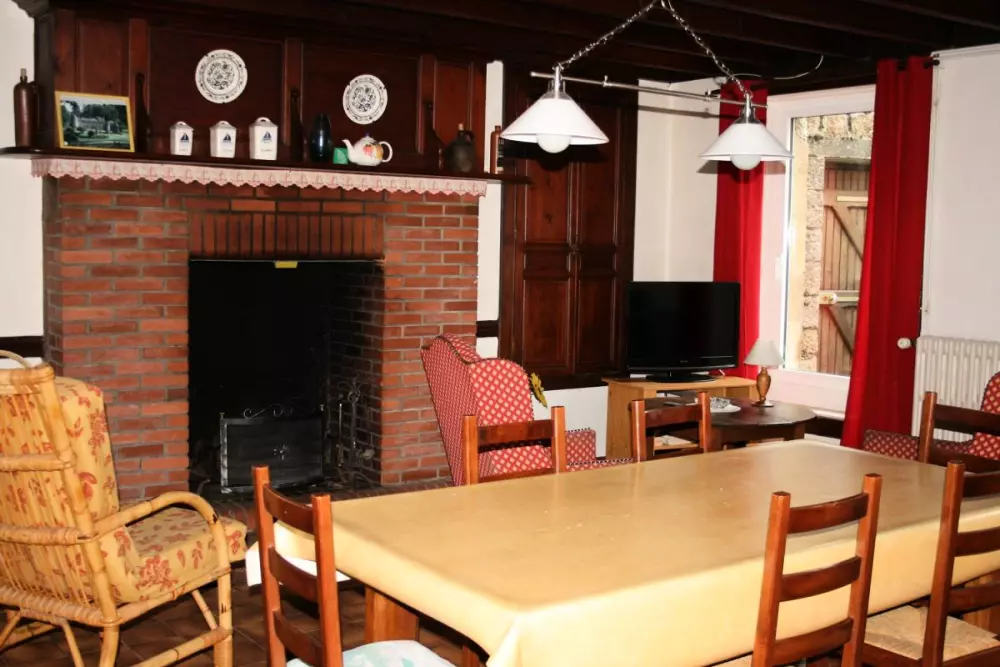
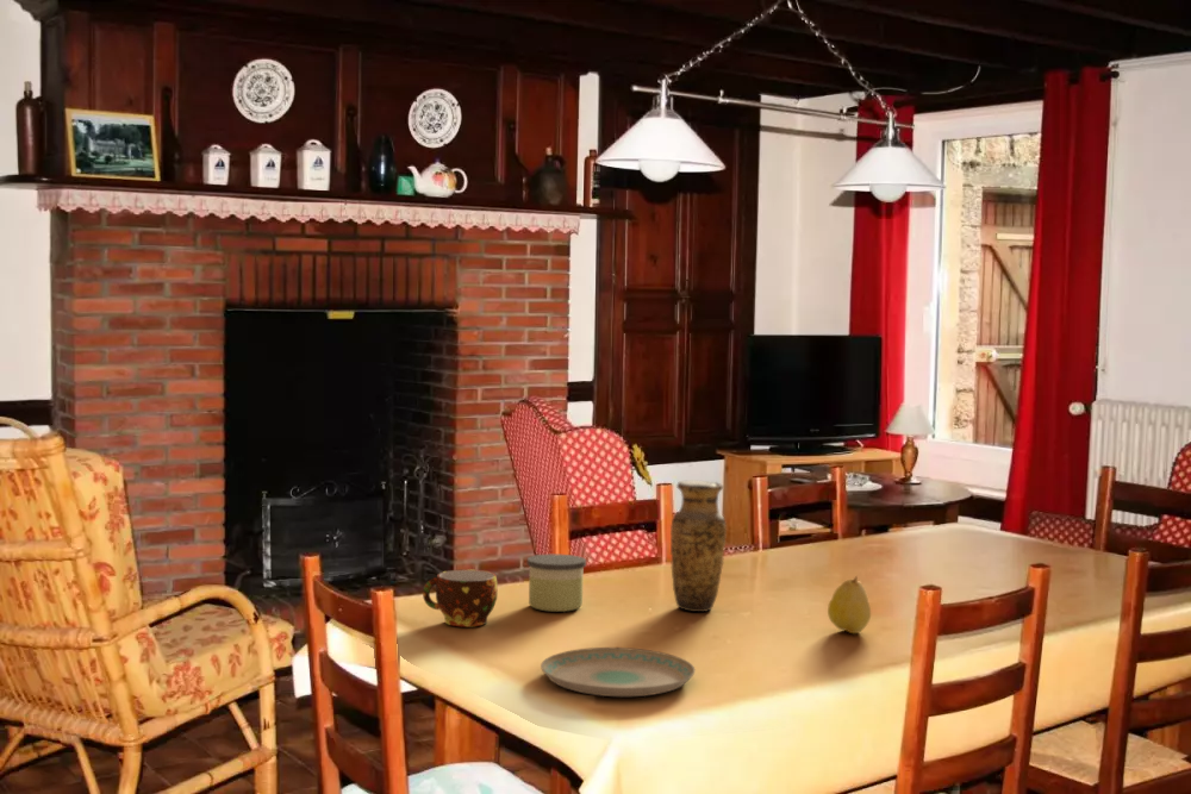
+ cup [422,568,499,627]
+ vase [669,480,728,613]
+ fruit [827,575,872,634]
+ plate [540,646,696,698]
+ candle [526,554,587,613]
